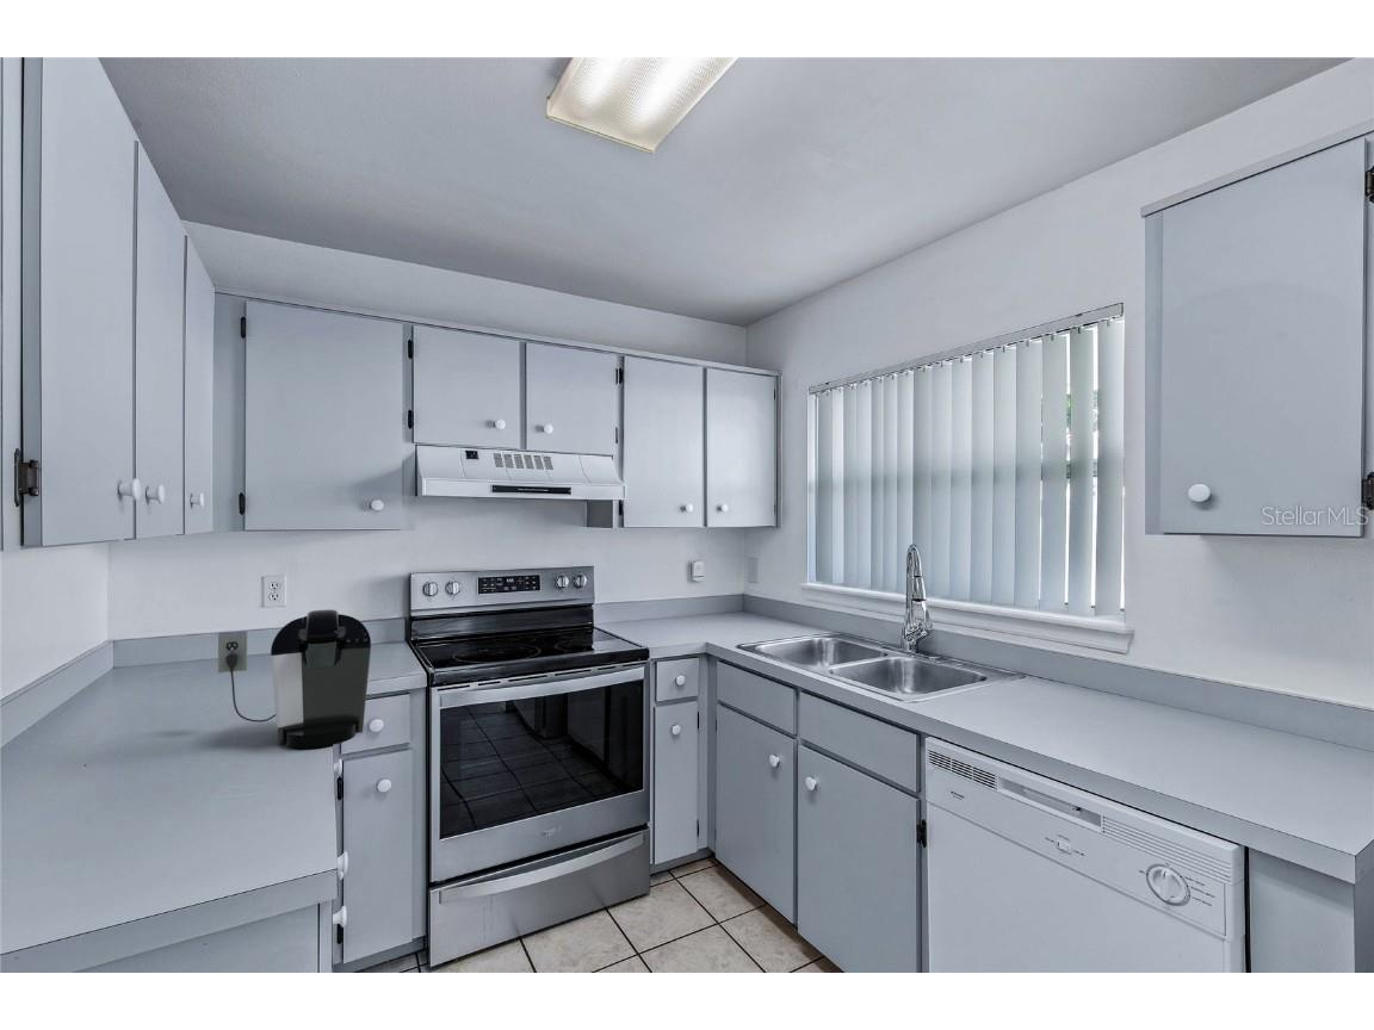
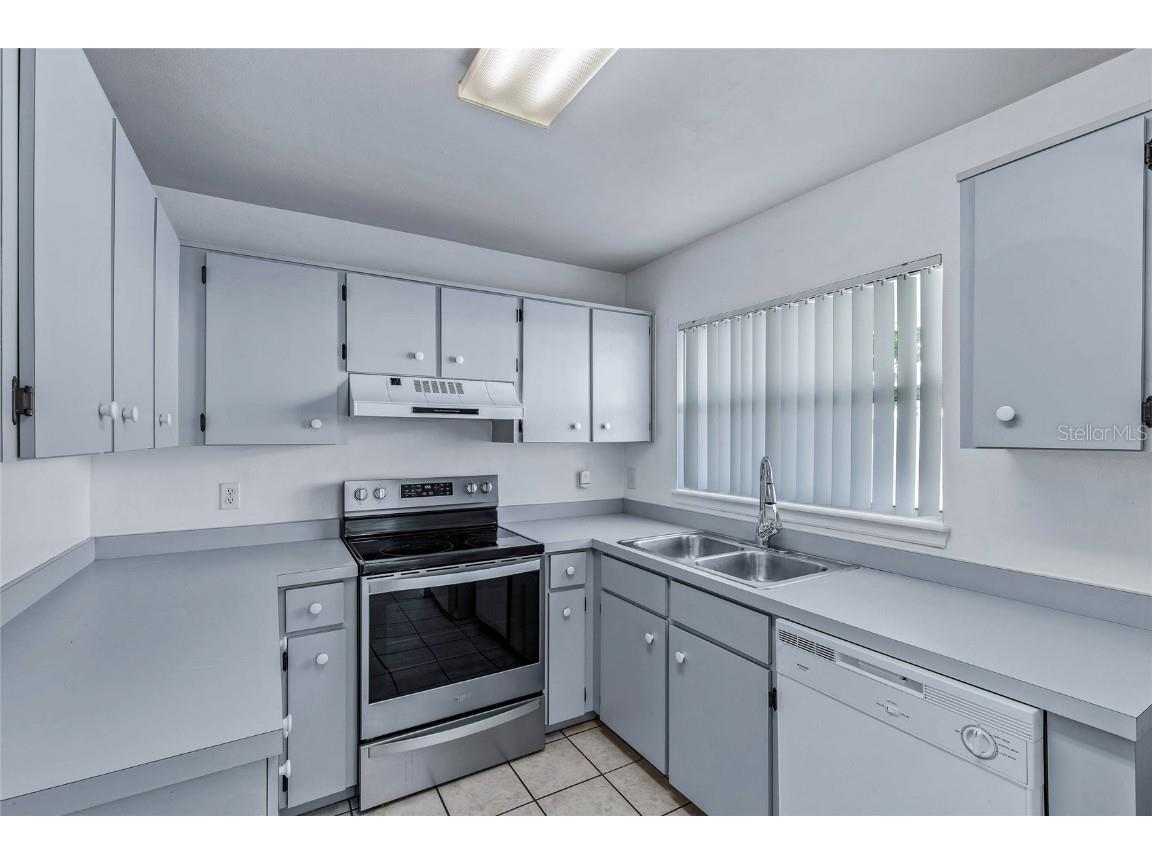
- coffee maker [217,608,372,750]
